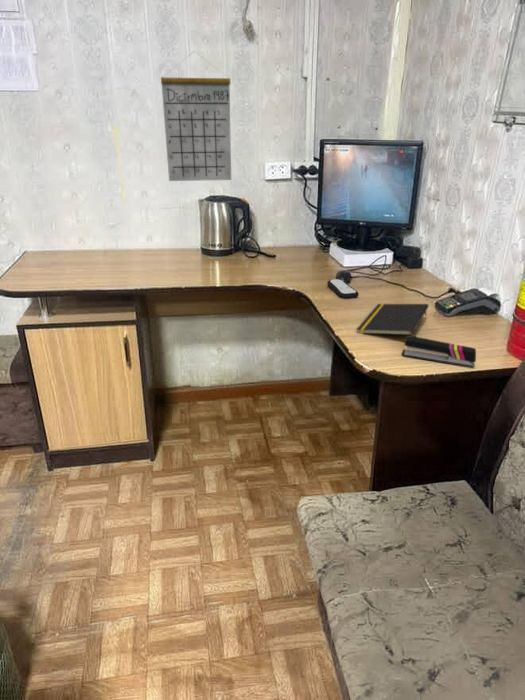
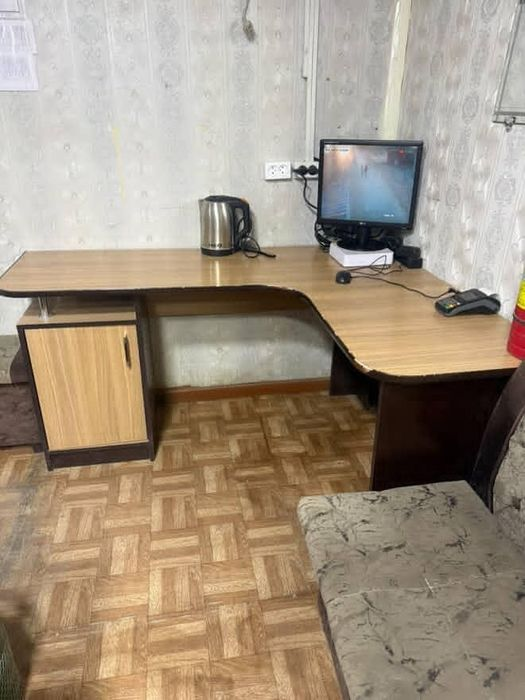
- stapler [401,335,477,369]
- remote control [326,278,360,300]
- notepad [355,303,429,336]
- calendar [160,50,232,182]
